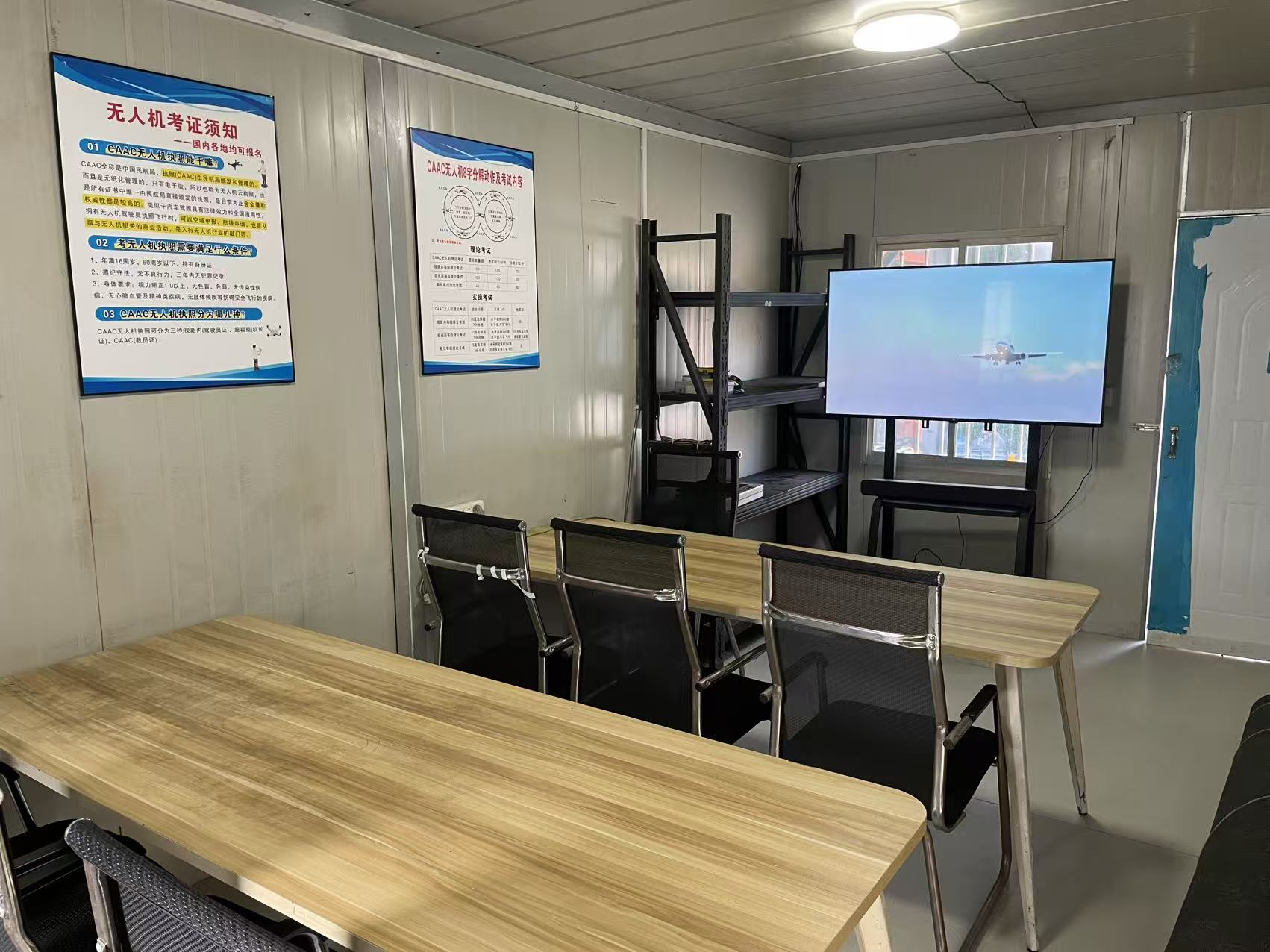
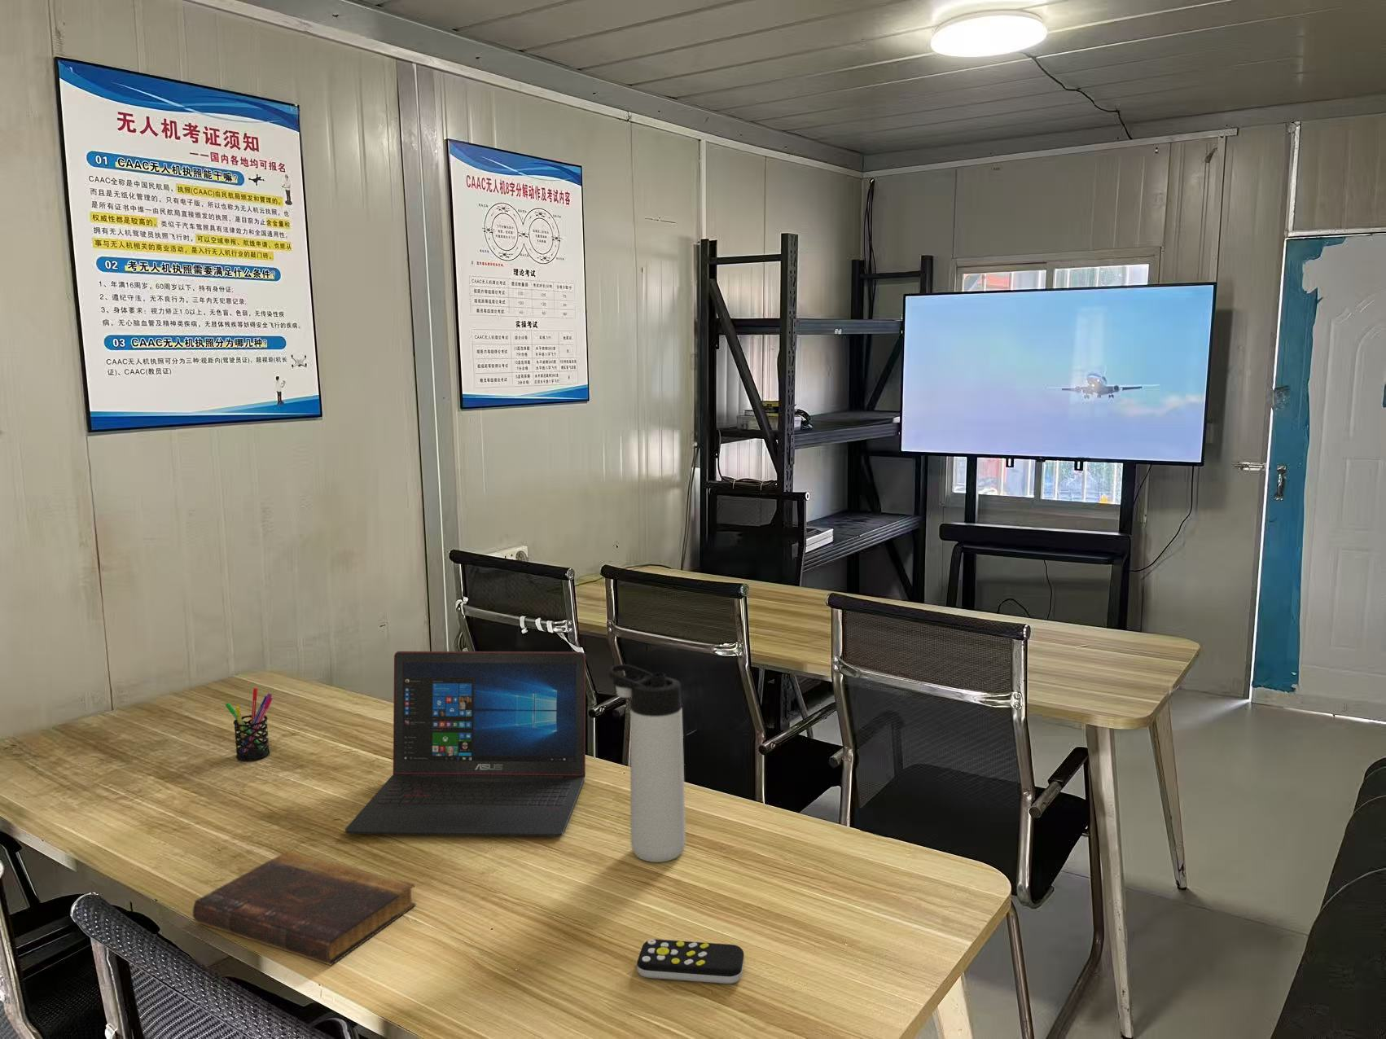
+ pen holder [225,688,274,762]
+ remote control [636,939,745,984]
+ laptop [345,650,586,837]
+ thermos bottle [608,664,686,863]
+ book [191,850,416,967]
